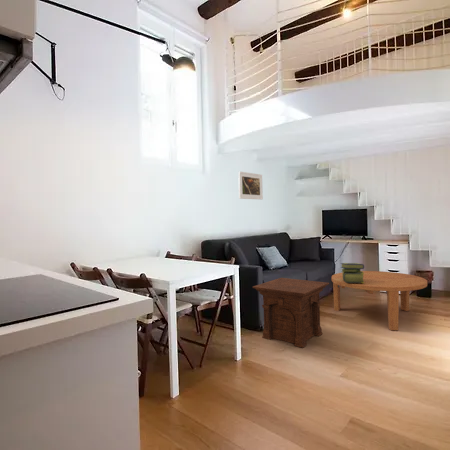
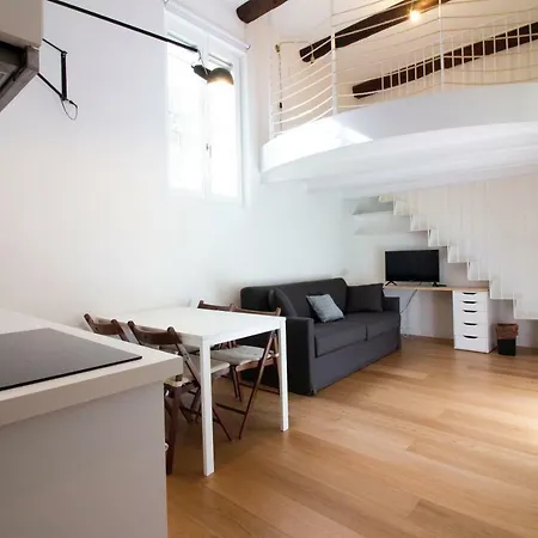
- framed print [237,170,264,201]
- coffee table [331,270,428,331]
- side table [252,277,330,349]
- stack of books [340,262,365,283]
